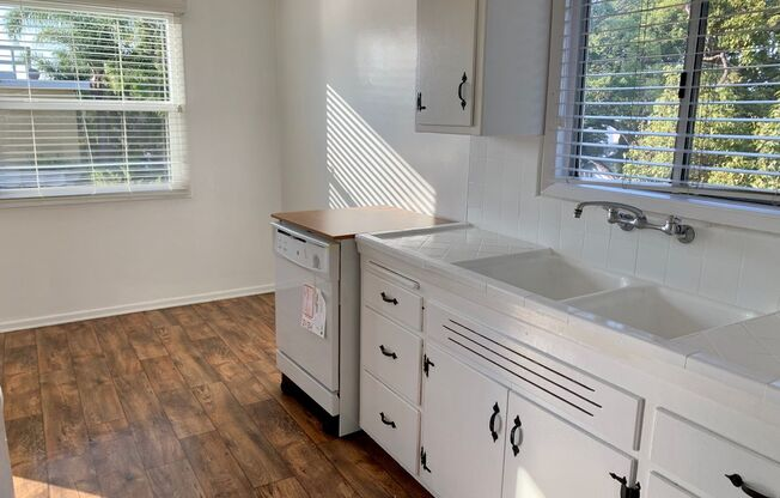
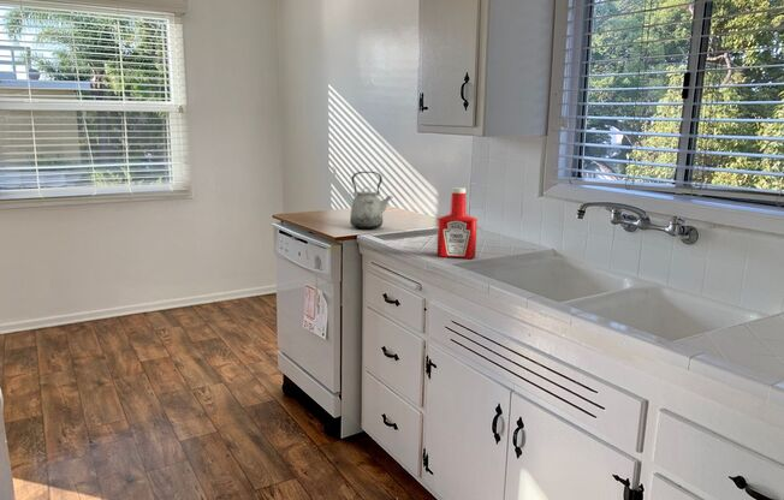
+ soap bottle [436,186,479,260]
+ kettle [349,171,394,230]
